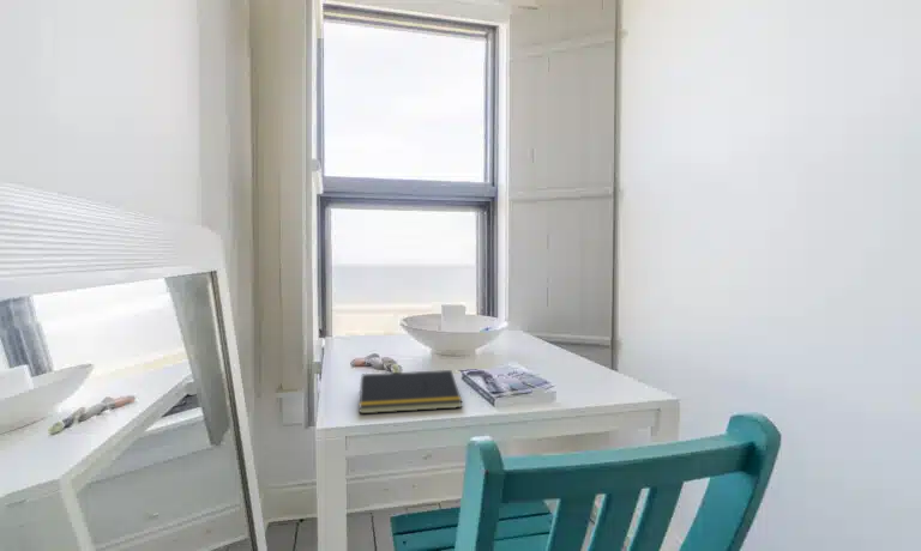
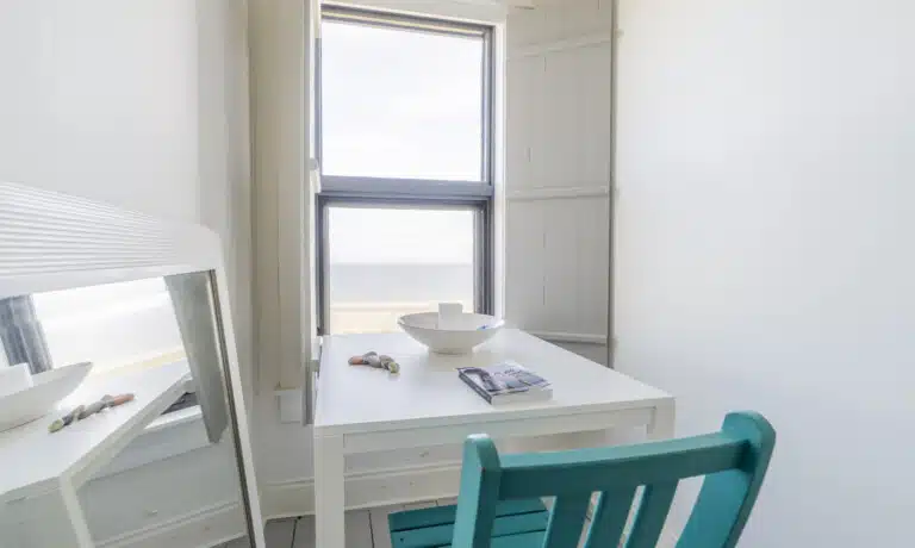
- notepad [359,369,463,414]
